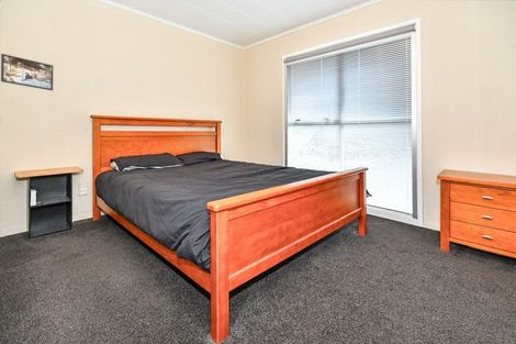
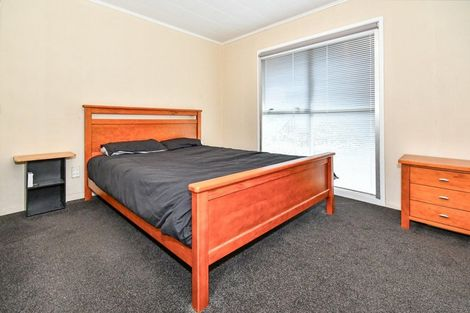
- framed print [0,53,54,92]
